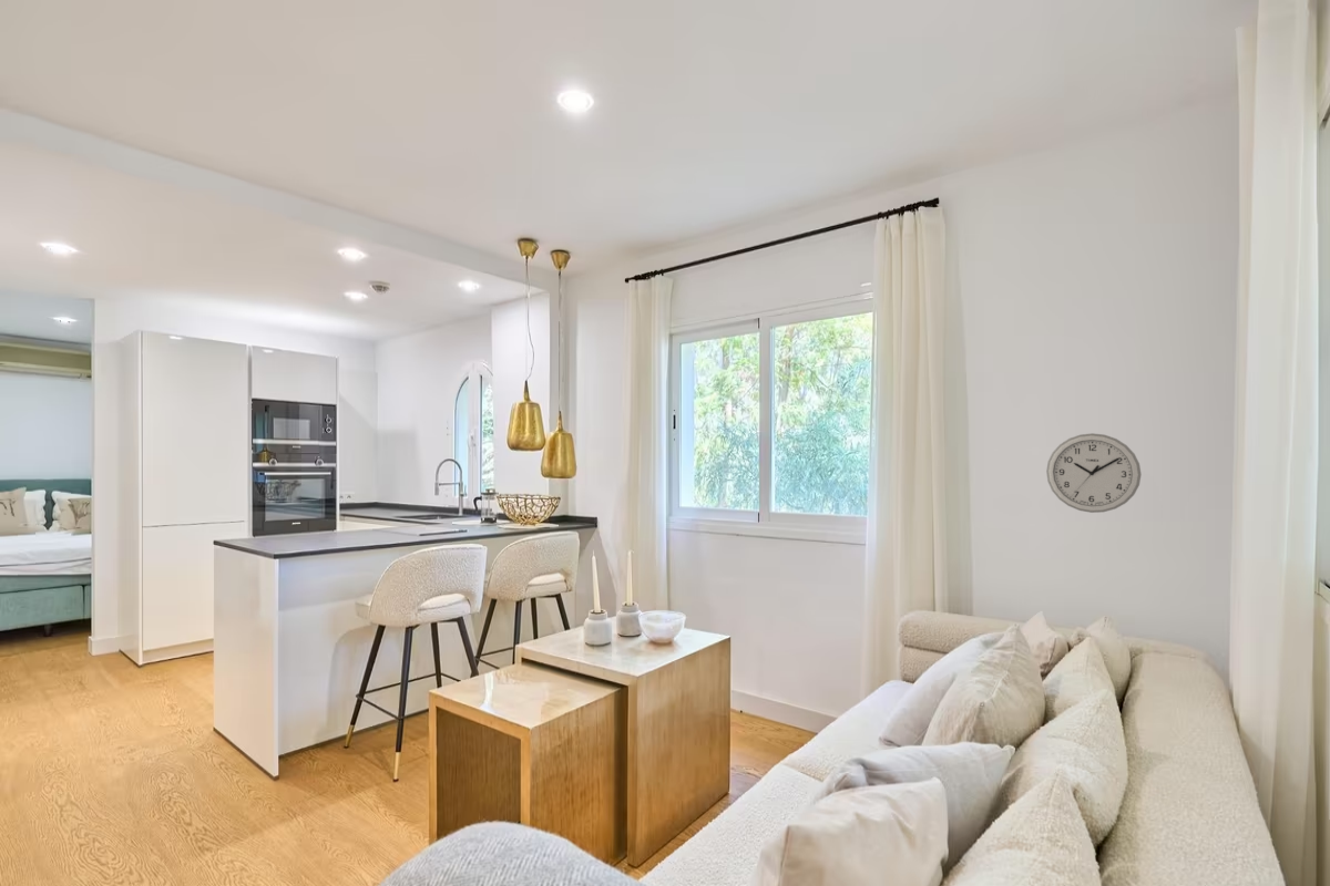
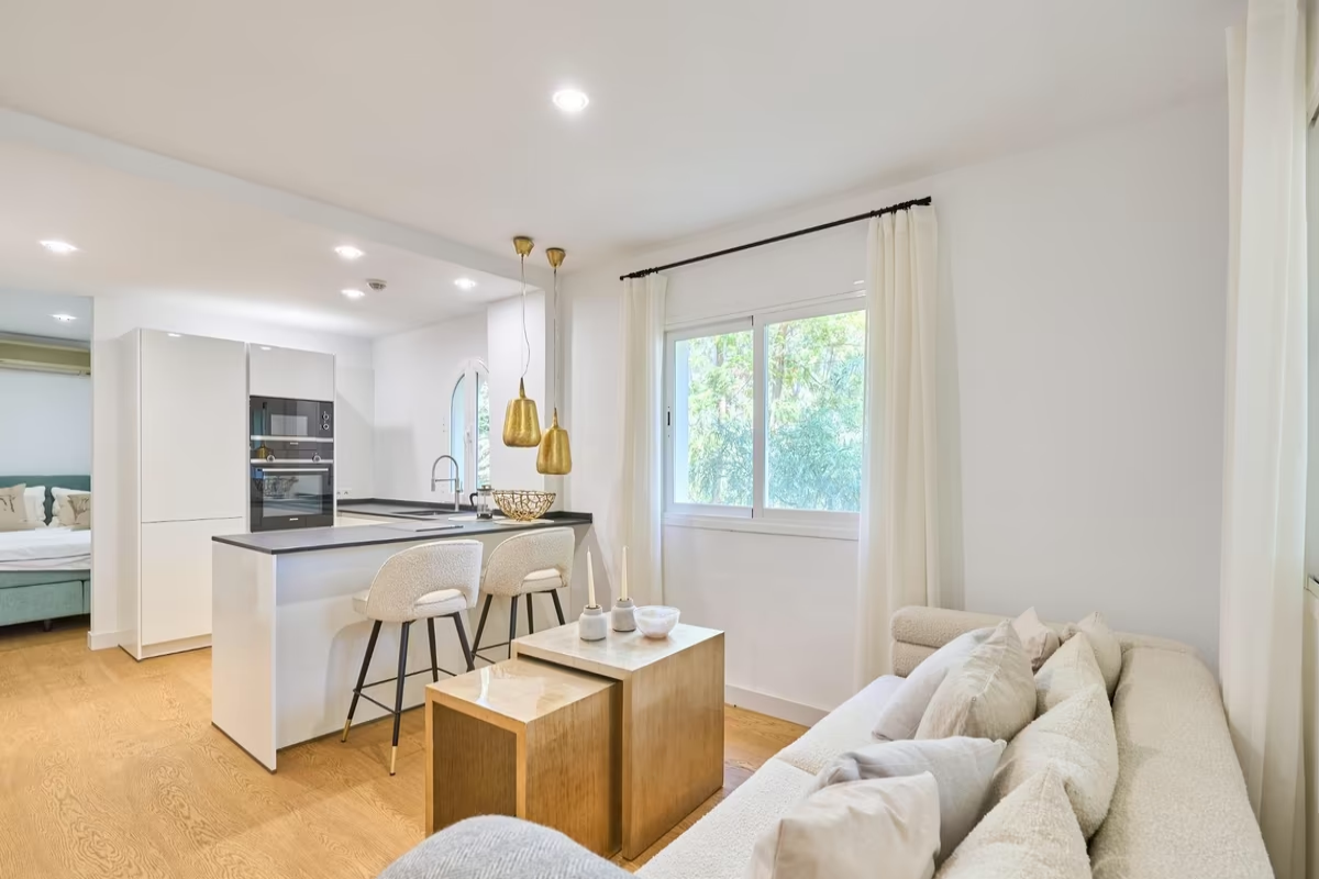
- wall clock [1045,432,1143,514]
